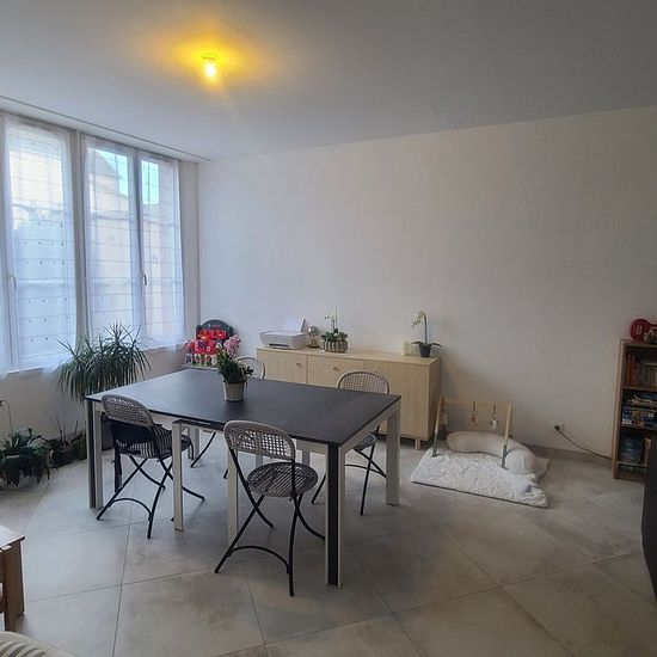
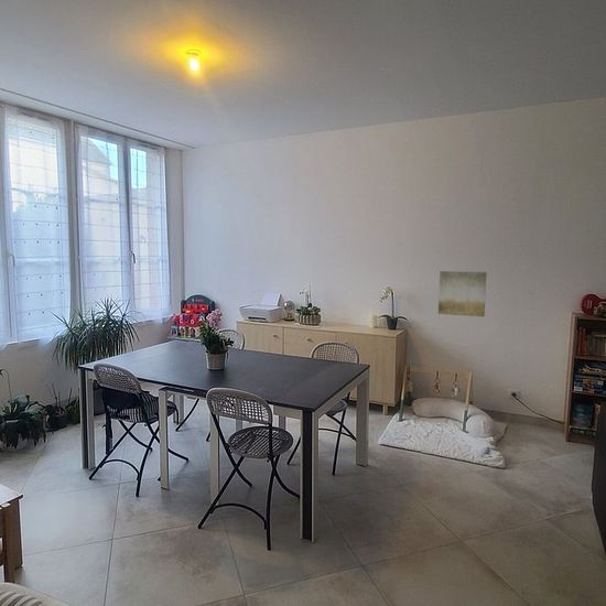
+ wall art [437,270,488,317]
